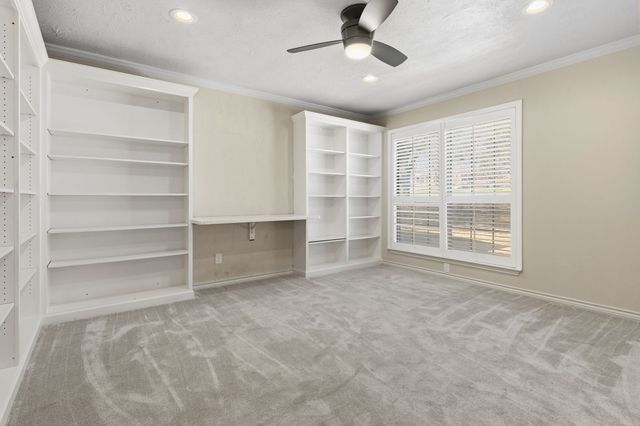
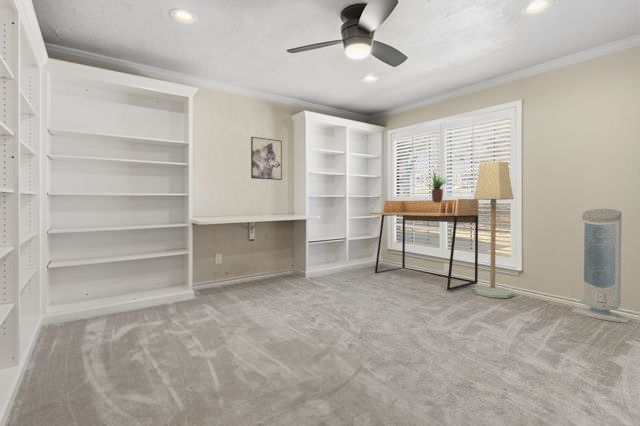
+ floor lamp [472,160,515,299]
+ wall art [250,136,283,181]
+ air purifier [571,208,631,324]
+ desk [368,198,479,291]
+ potted plant [425,172,450,203]
